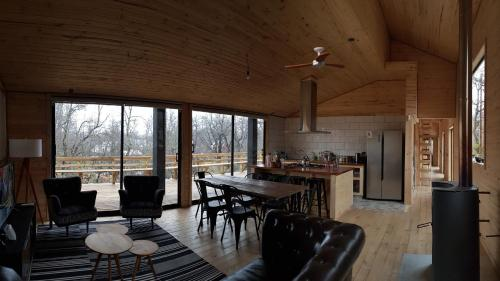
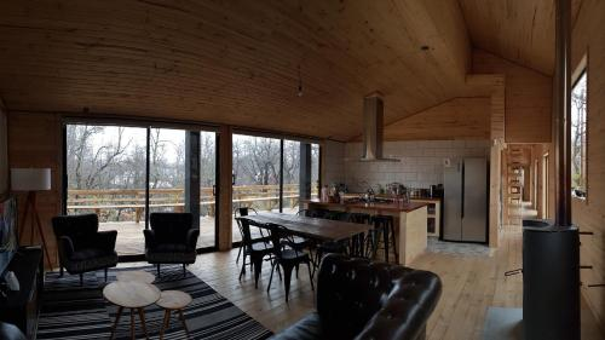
- ceiling fan [284,46,346,69]
